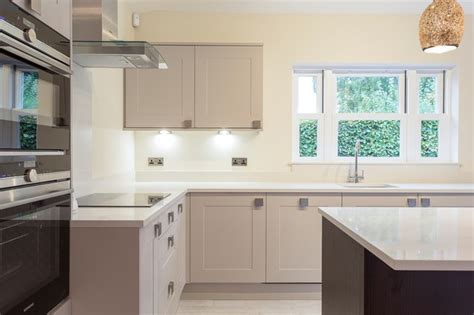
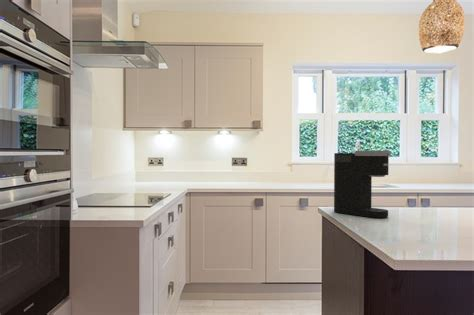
+ coffee maker [333,149,392,219]
